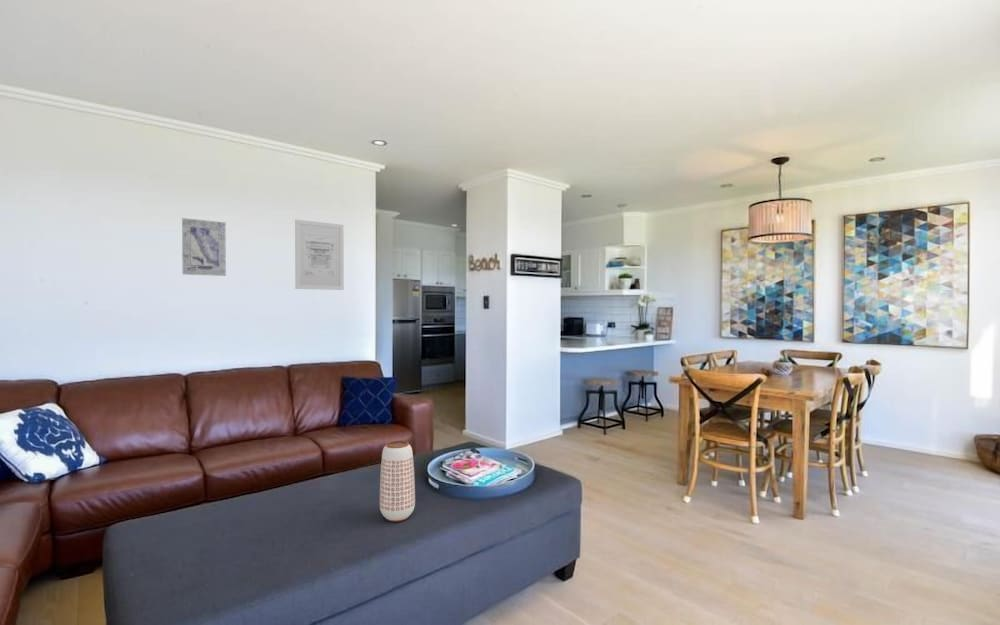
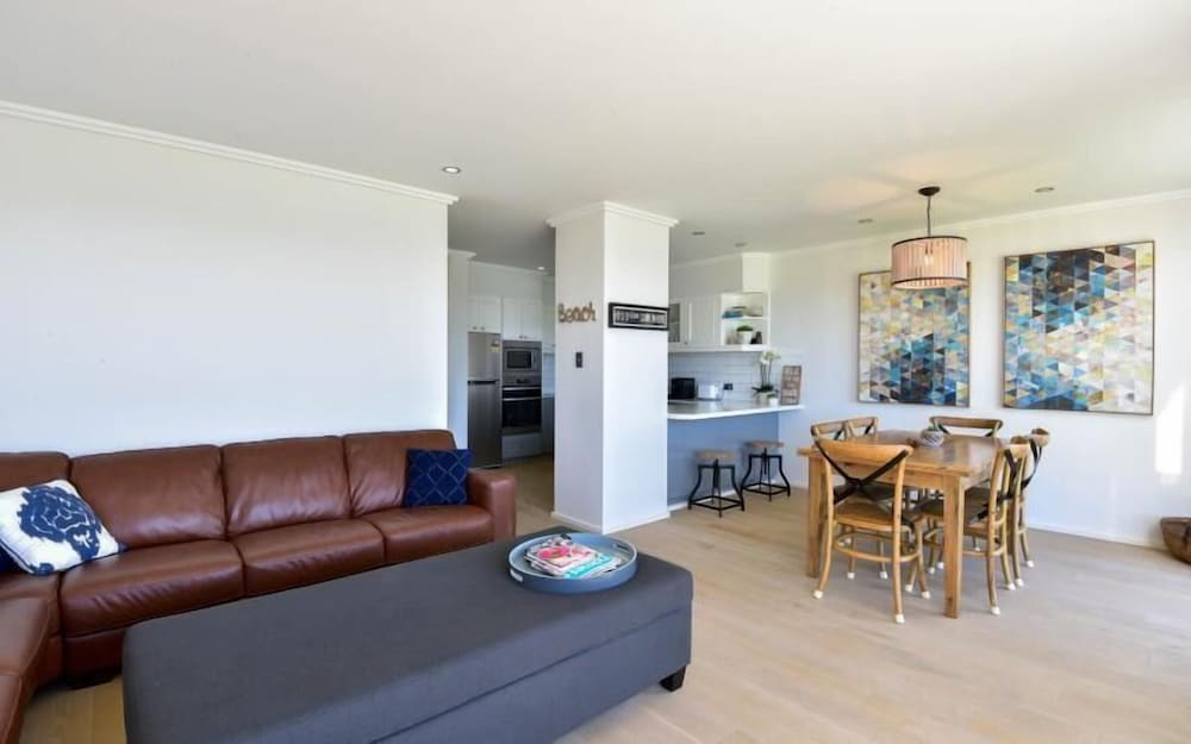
- wall art [294,219,345,291]
- planter [379,440,416,523]
- wall art [181,217,227,277]
